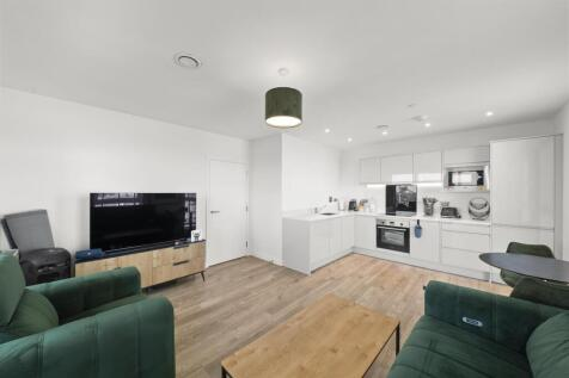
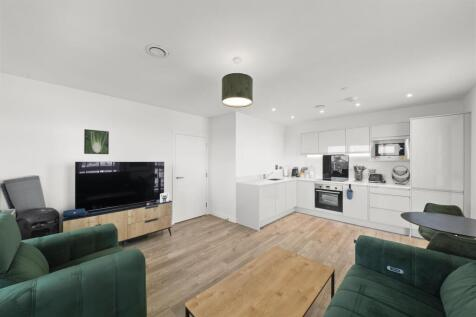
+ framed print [83,128,110,155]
